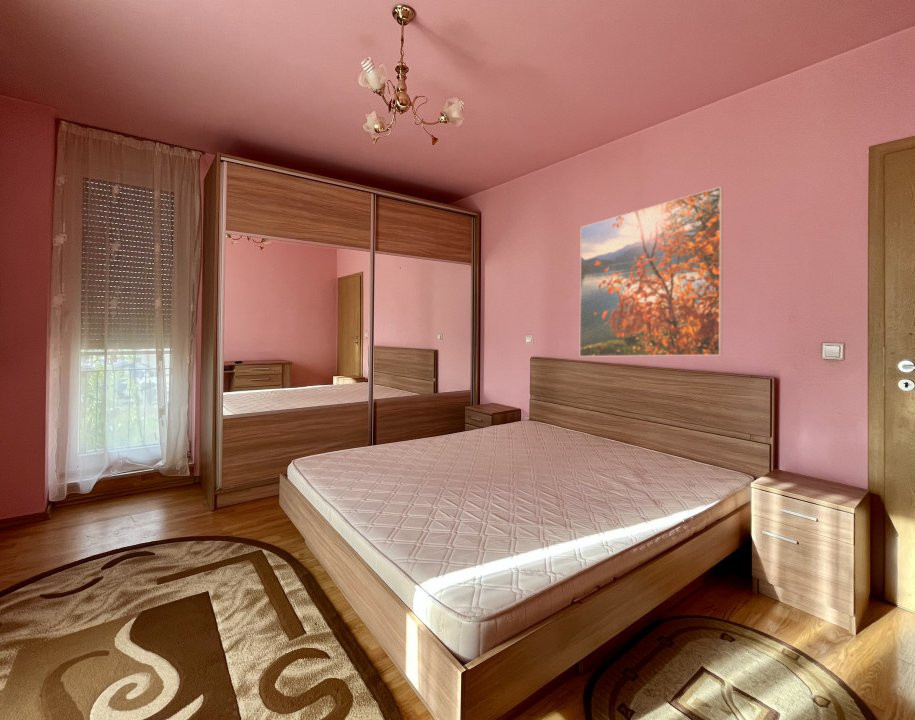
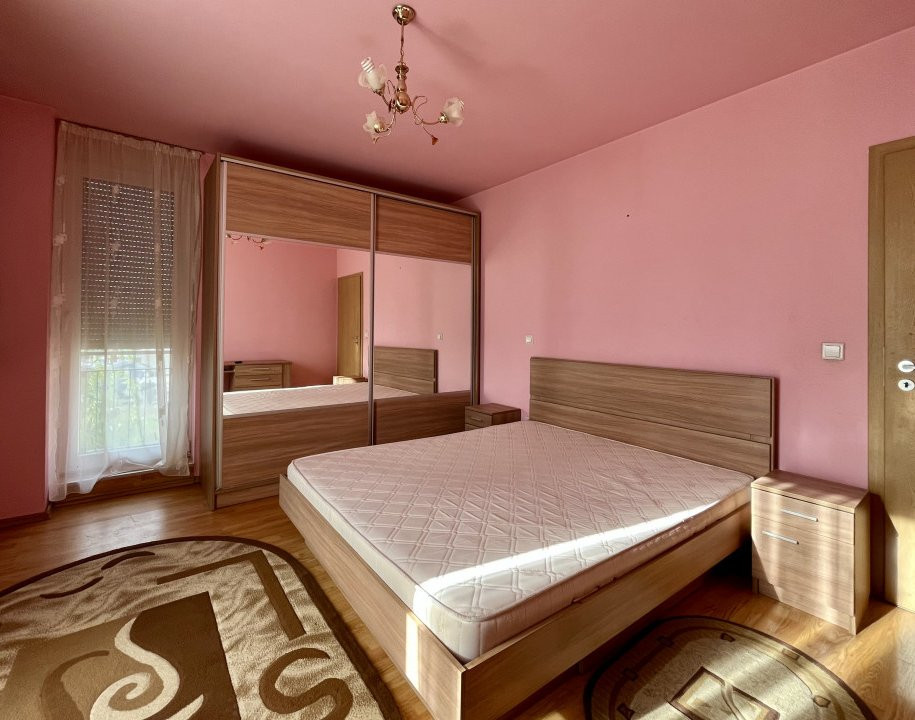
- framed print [579,186,724,358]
